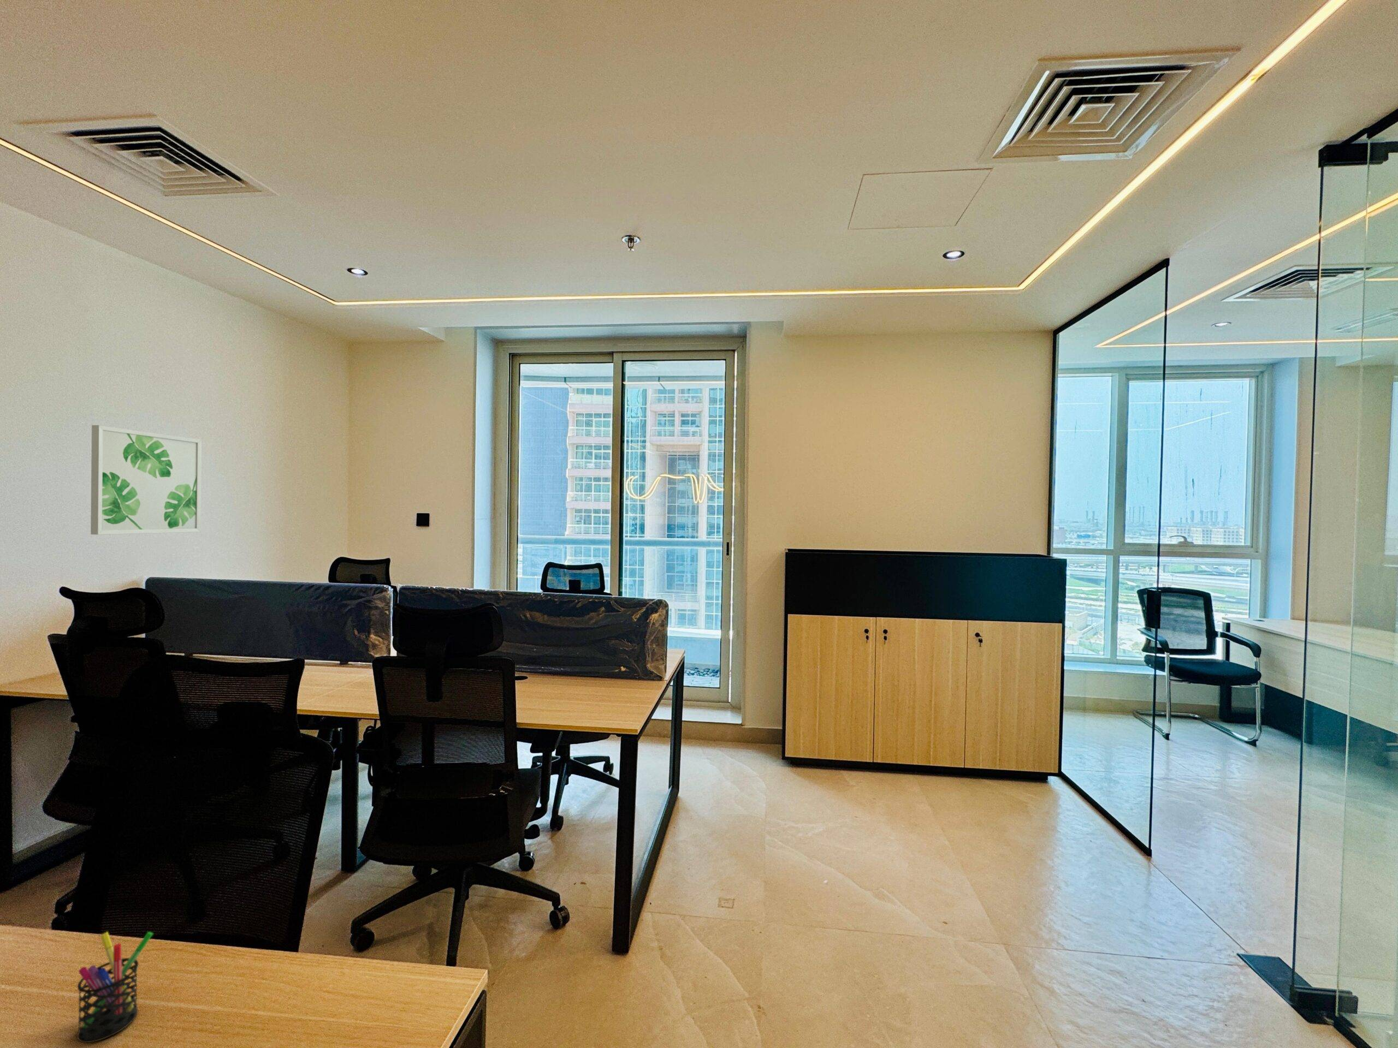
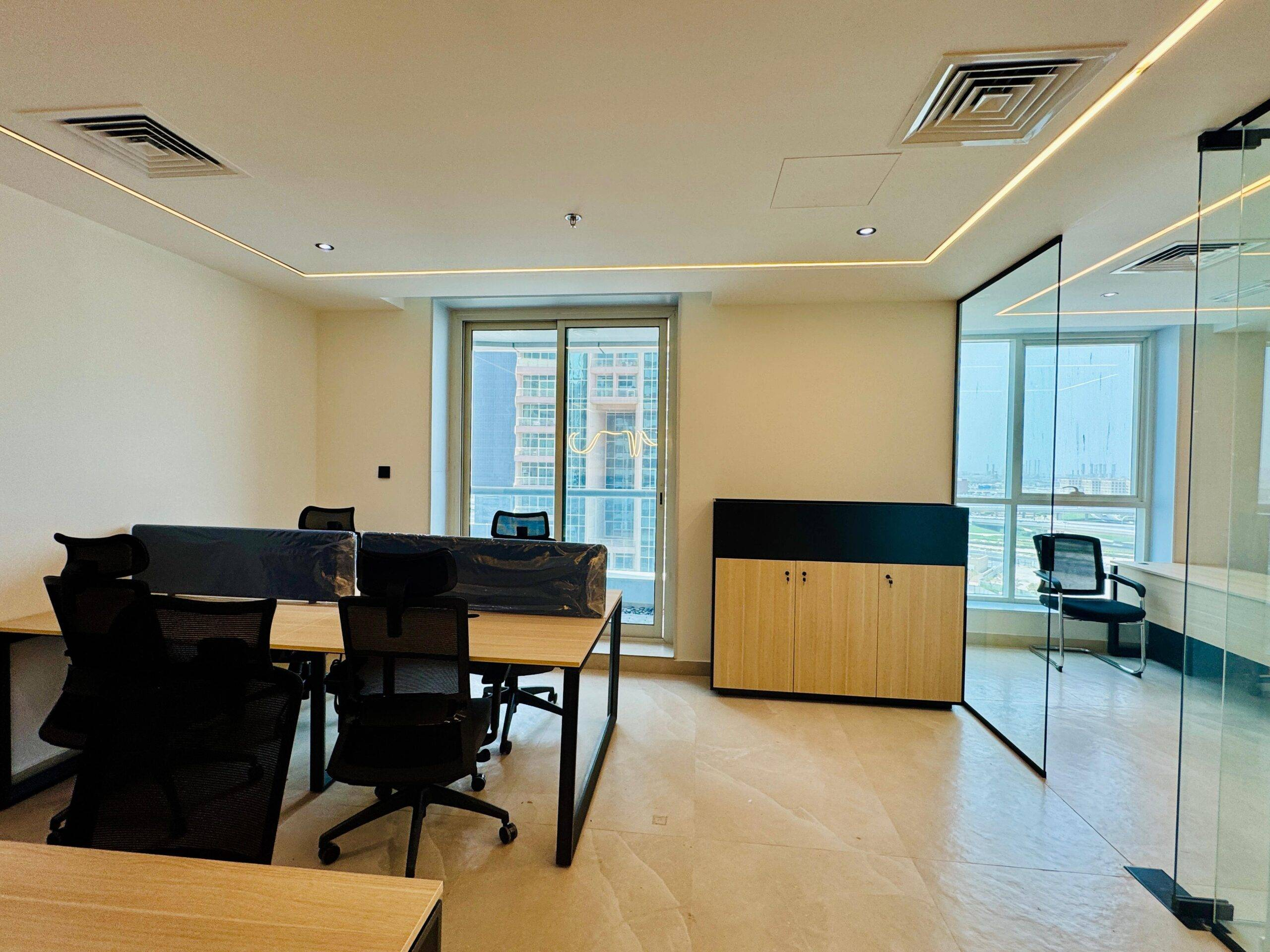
- pen holder [76,931,153,1044]
- wall art [90,425,203,535]
